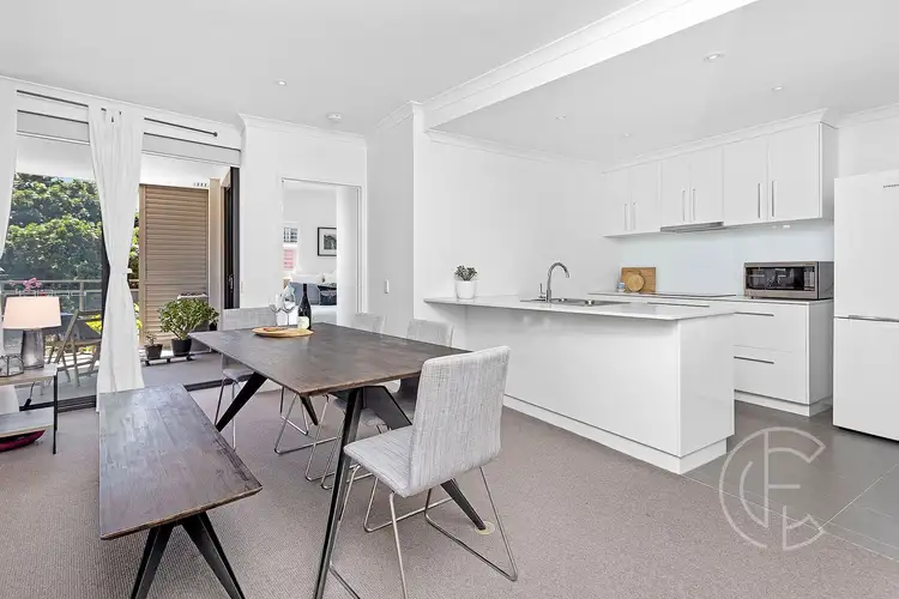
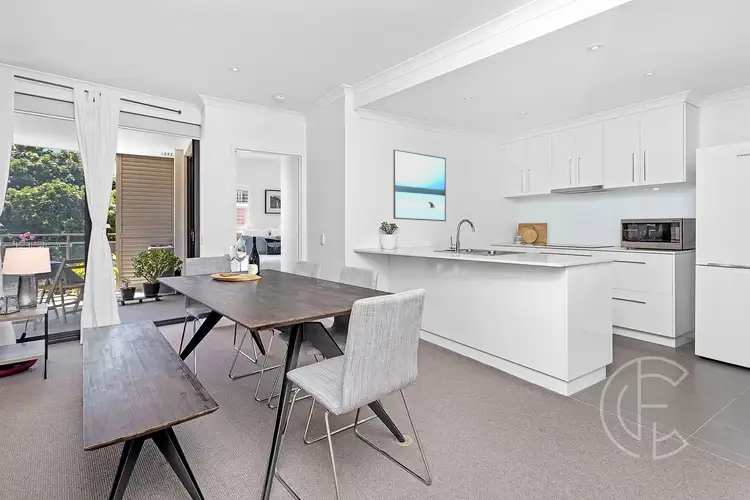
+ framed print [393,148,447,222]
